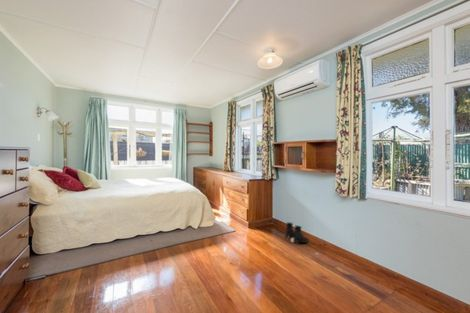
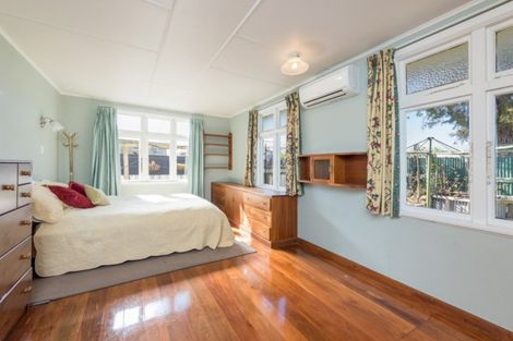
- boots [284,221,310,244]
